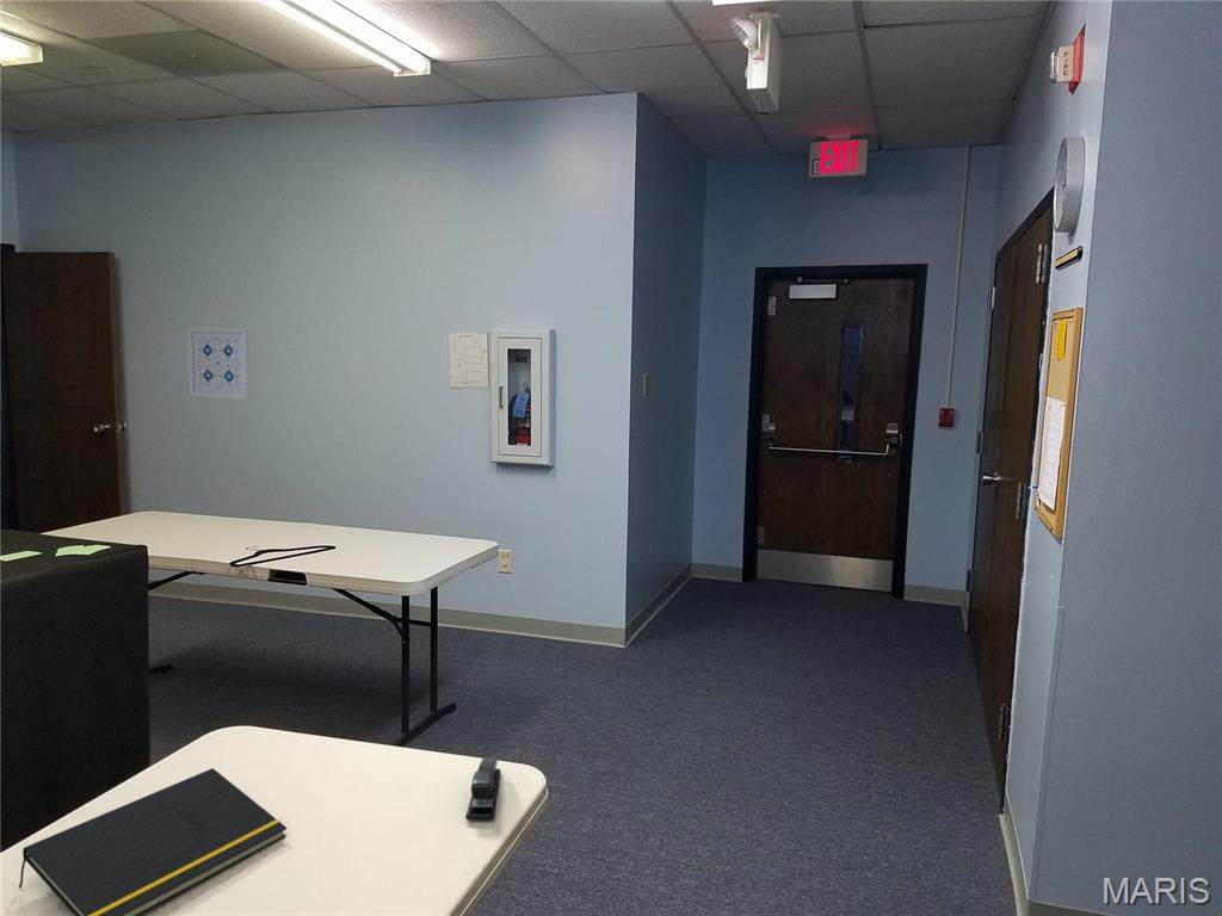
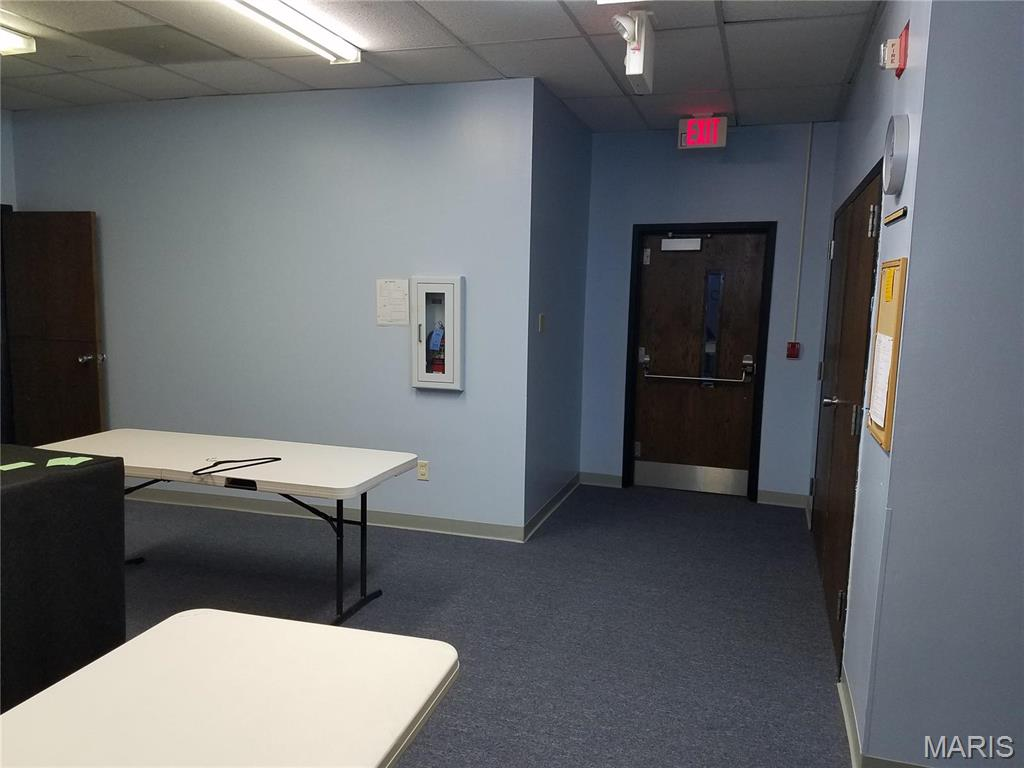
- wall art [187,327,252,400]
- stapler [464,757,501,821]
- notepad [18,767,288,916]
